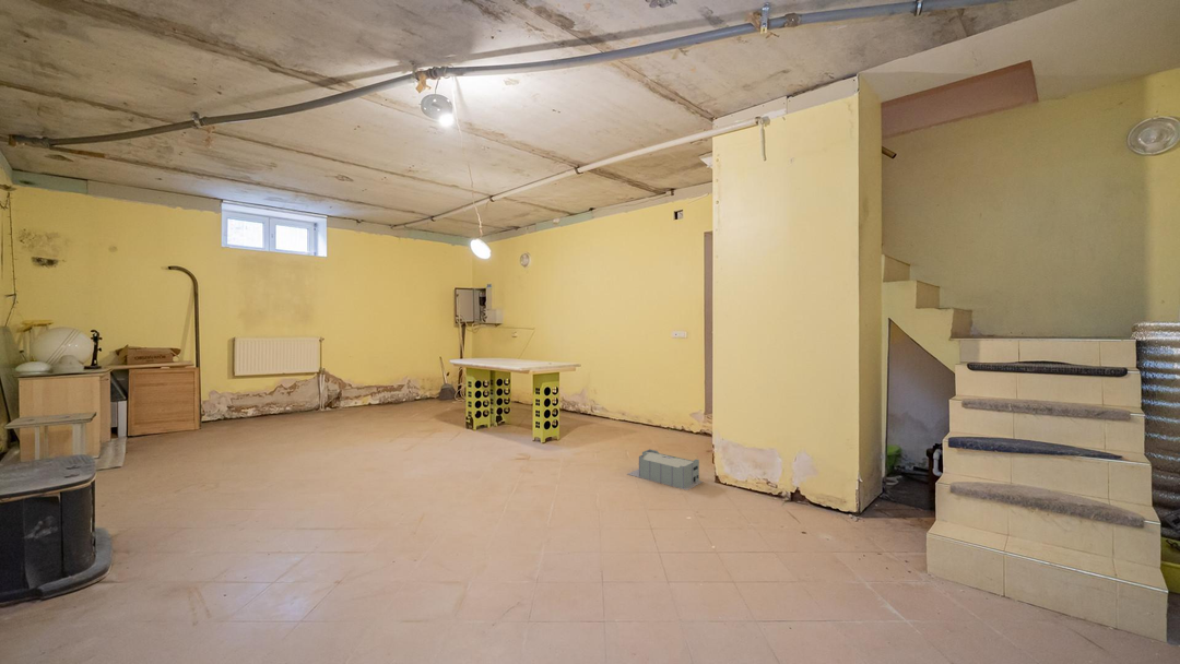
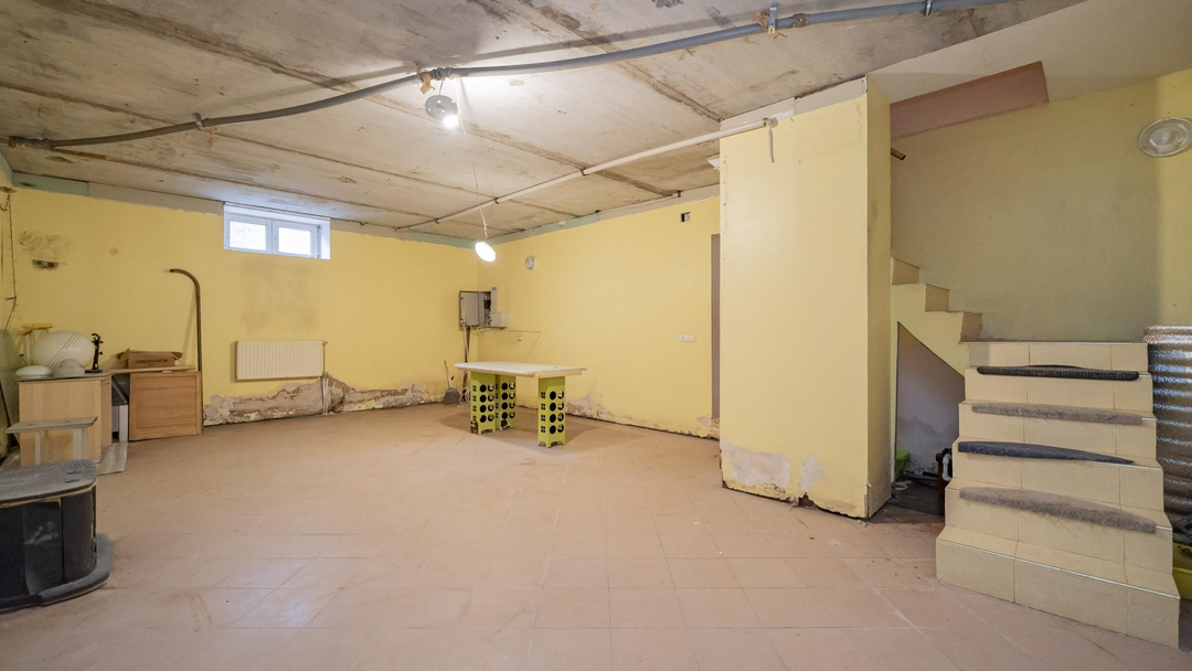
- storage bin [627,449,704,491]
